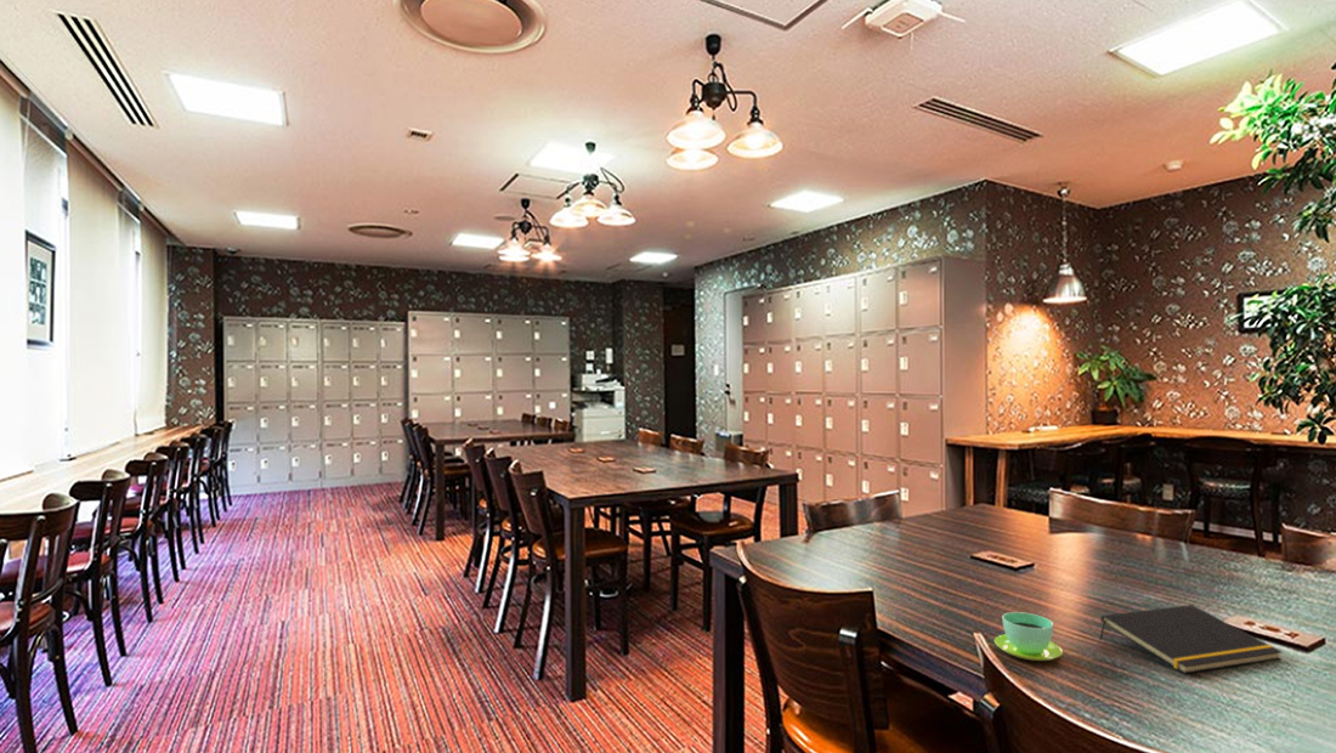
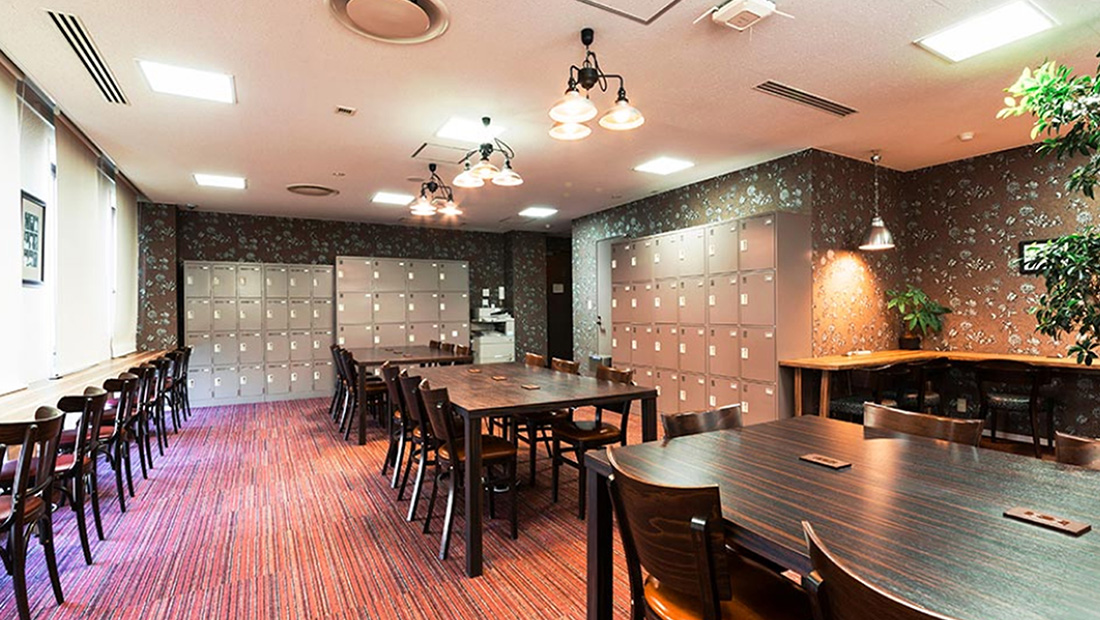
- notepad [1099,604,1284,674]
- cup [993,611,1064,662]
